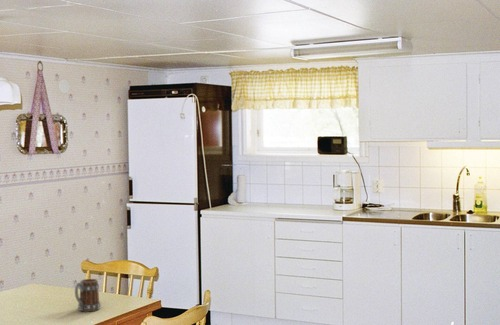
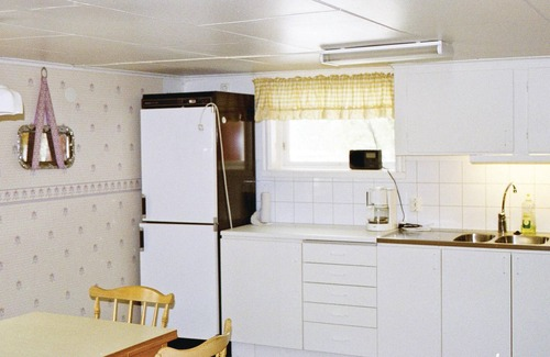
- mug [74,278,101,312]
